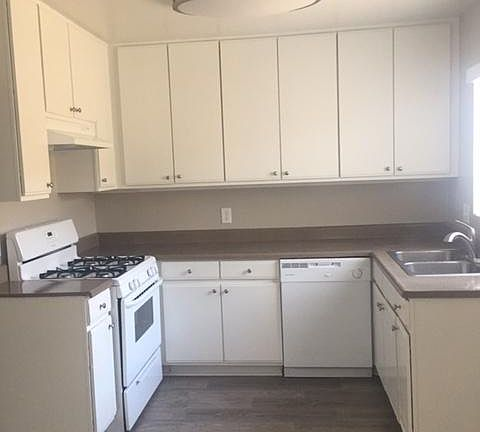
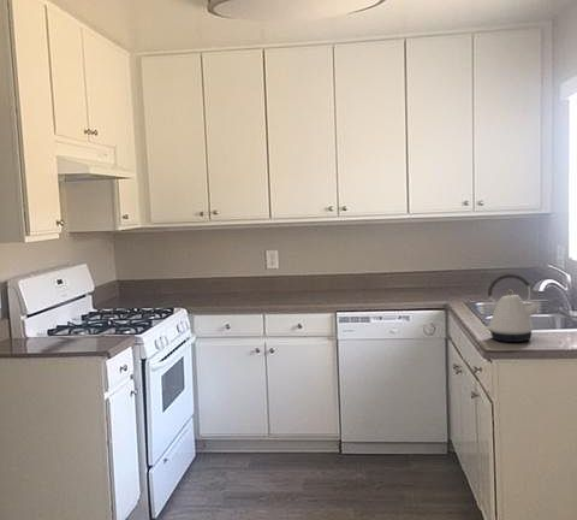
+ kettle [484,273,541,343]
